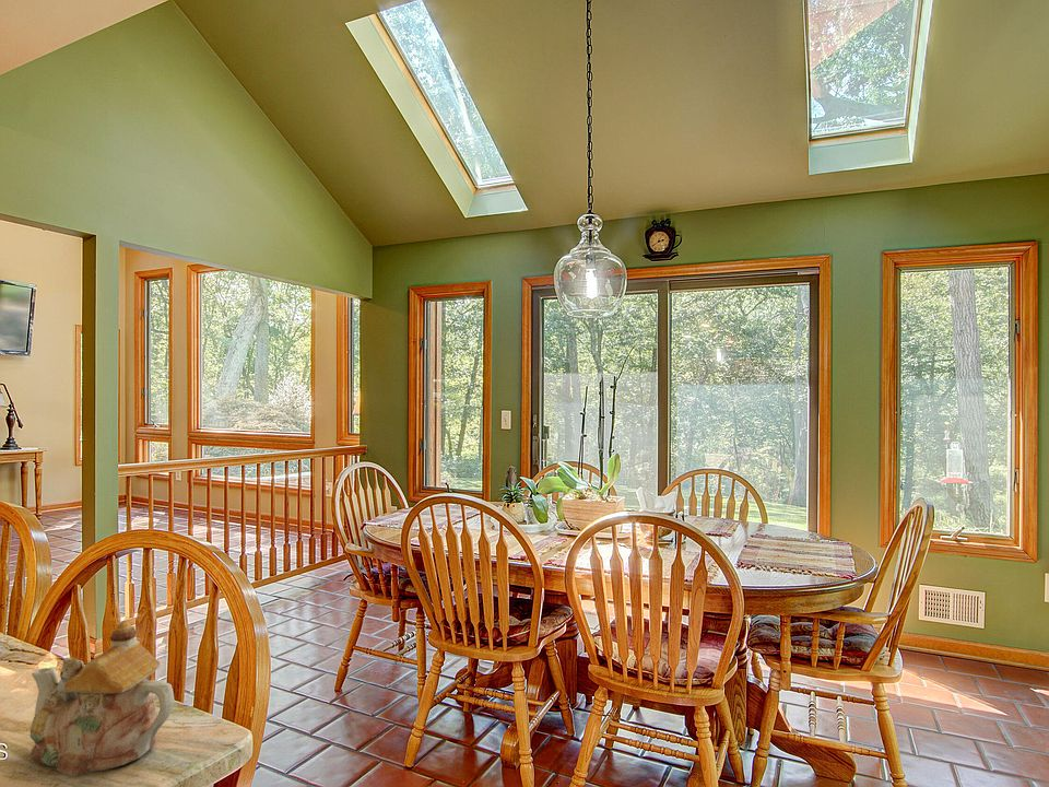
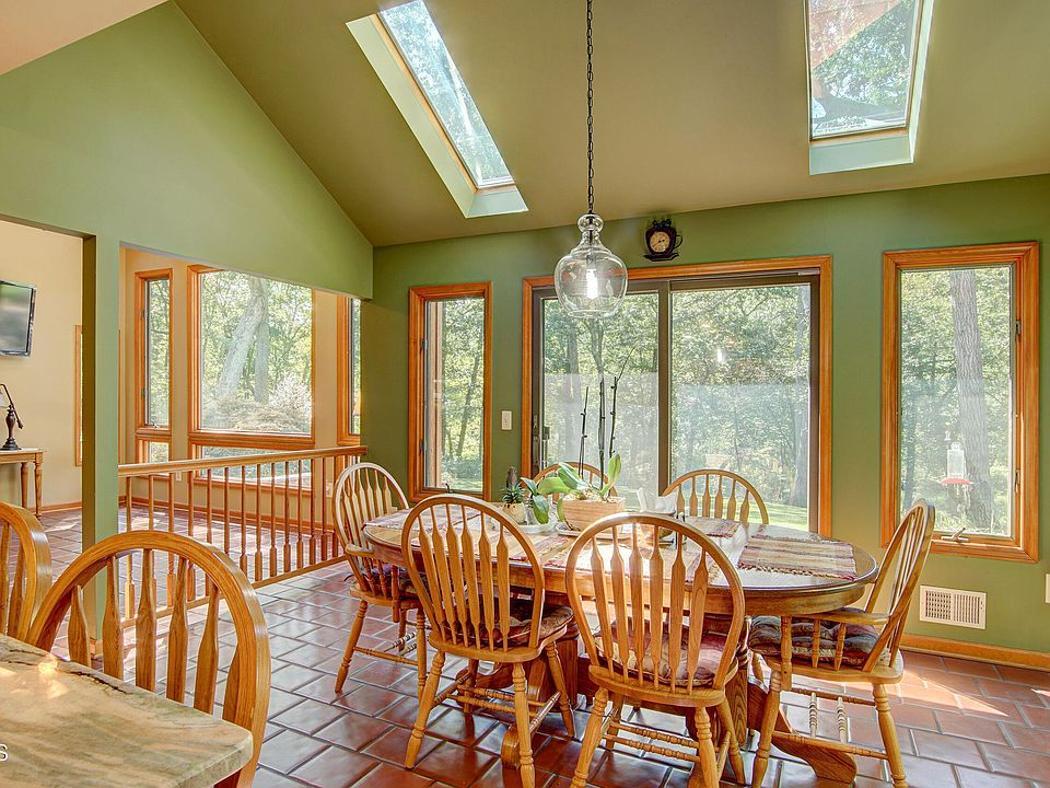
- teapot [30,620,175,777]
